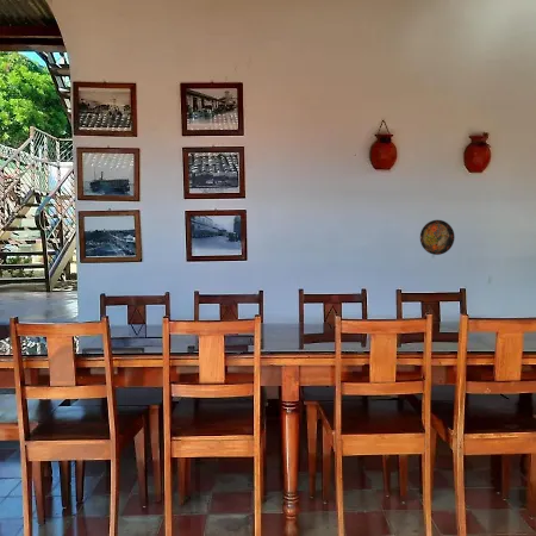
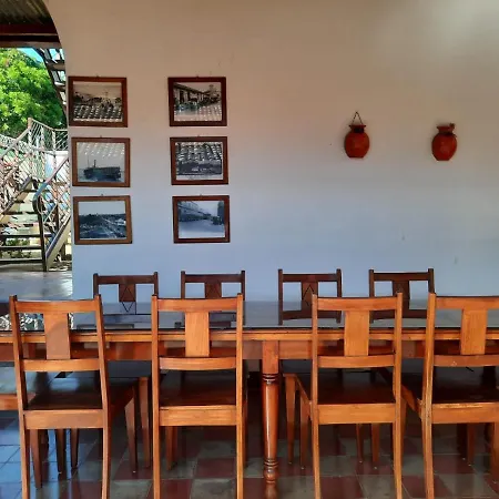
- decorative plate [419,219,456,256]
